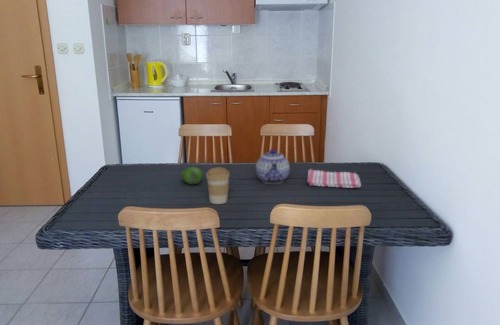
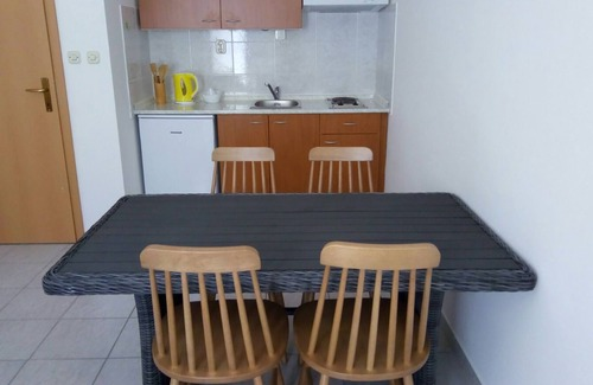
- fruit [180,166,204,185]
- coffee cup [205,167,231,205]
- teapot [255,148,291,185]
- dish towel [306,168,362,189]
